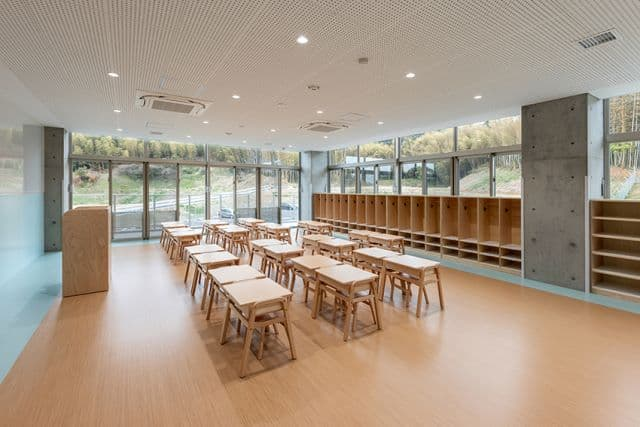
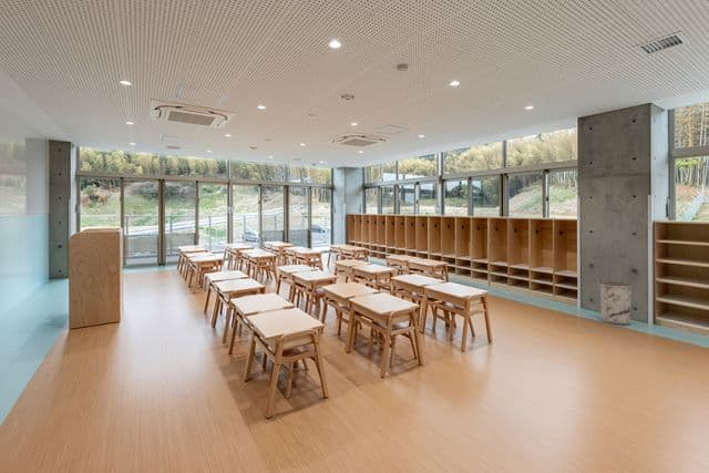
+ trash can [598,280,633,326]
